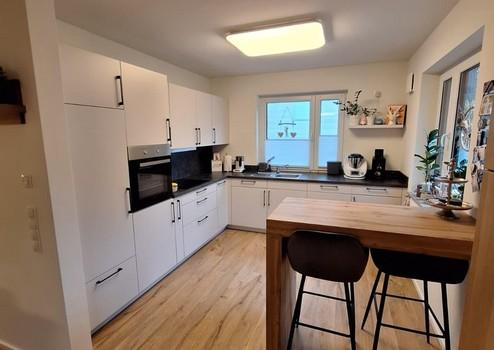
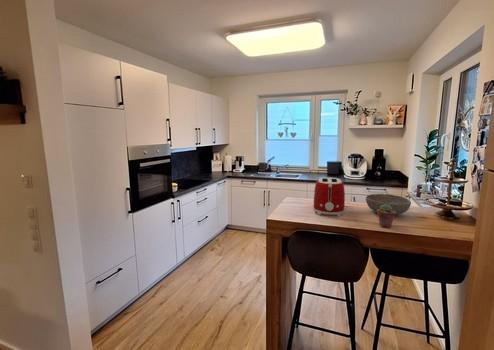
+ toaster [313,177,346,217]
+ potted succulent [376,204,397,229]
+ bowl [365,193,412,216]
